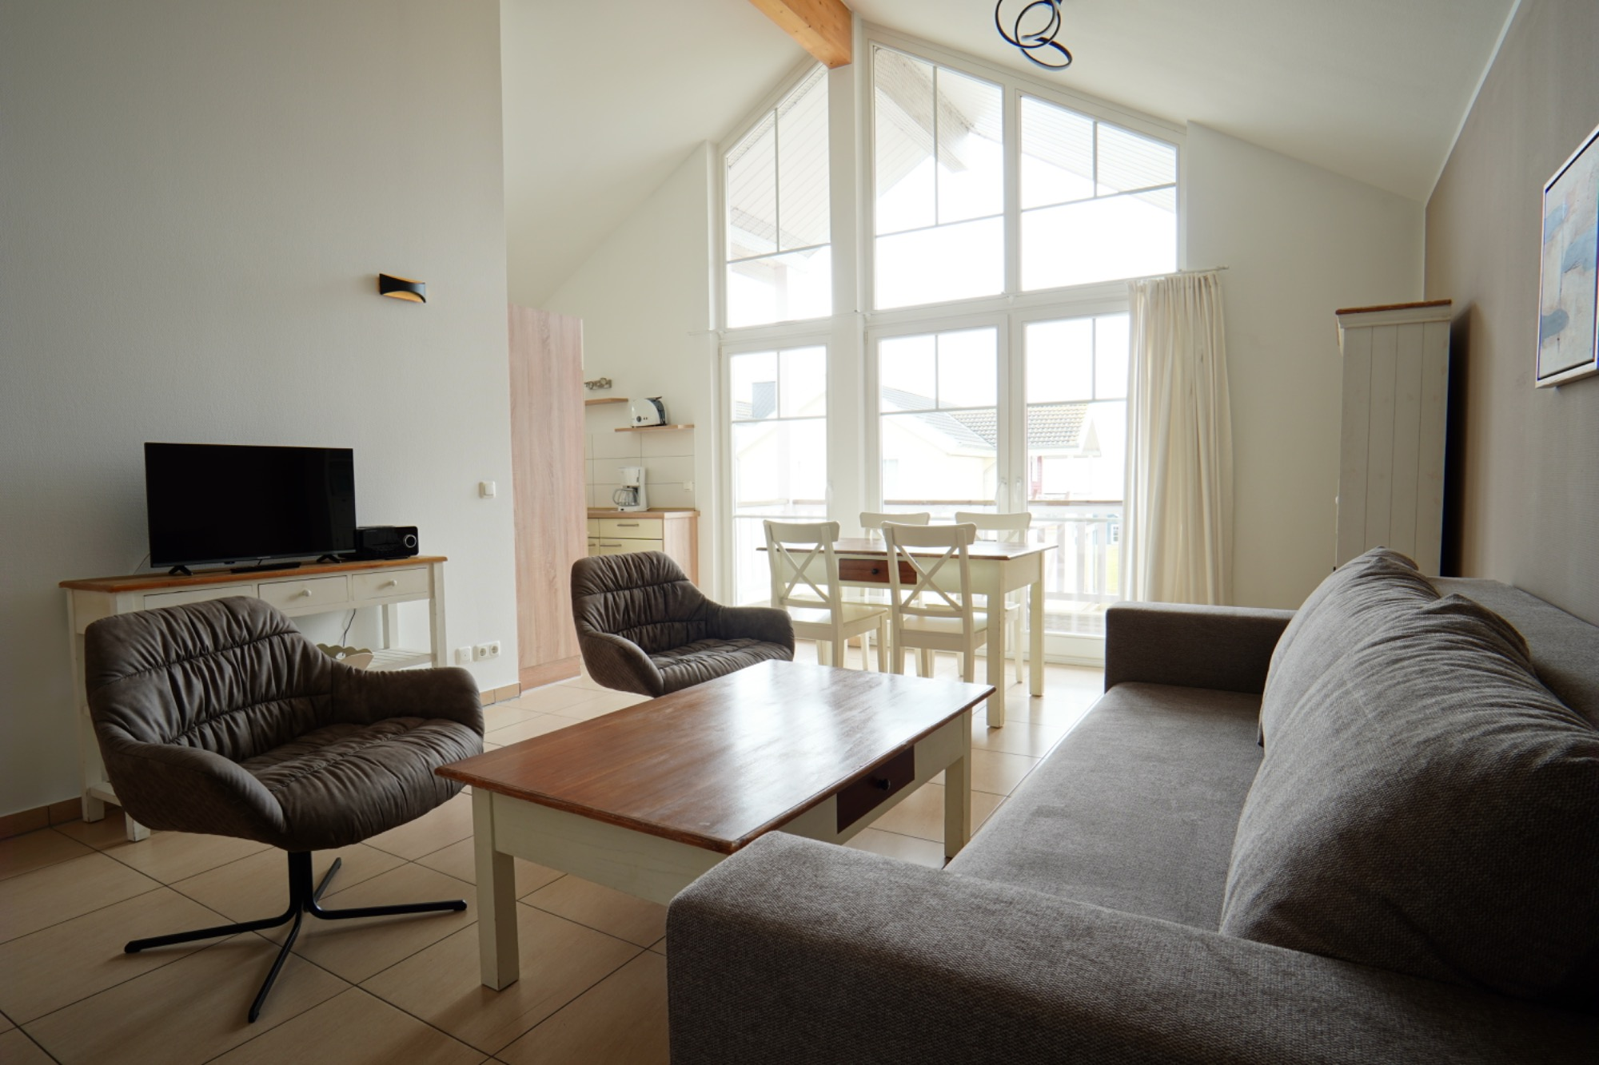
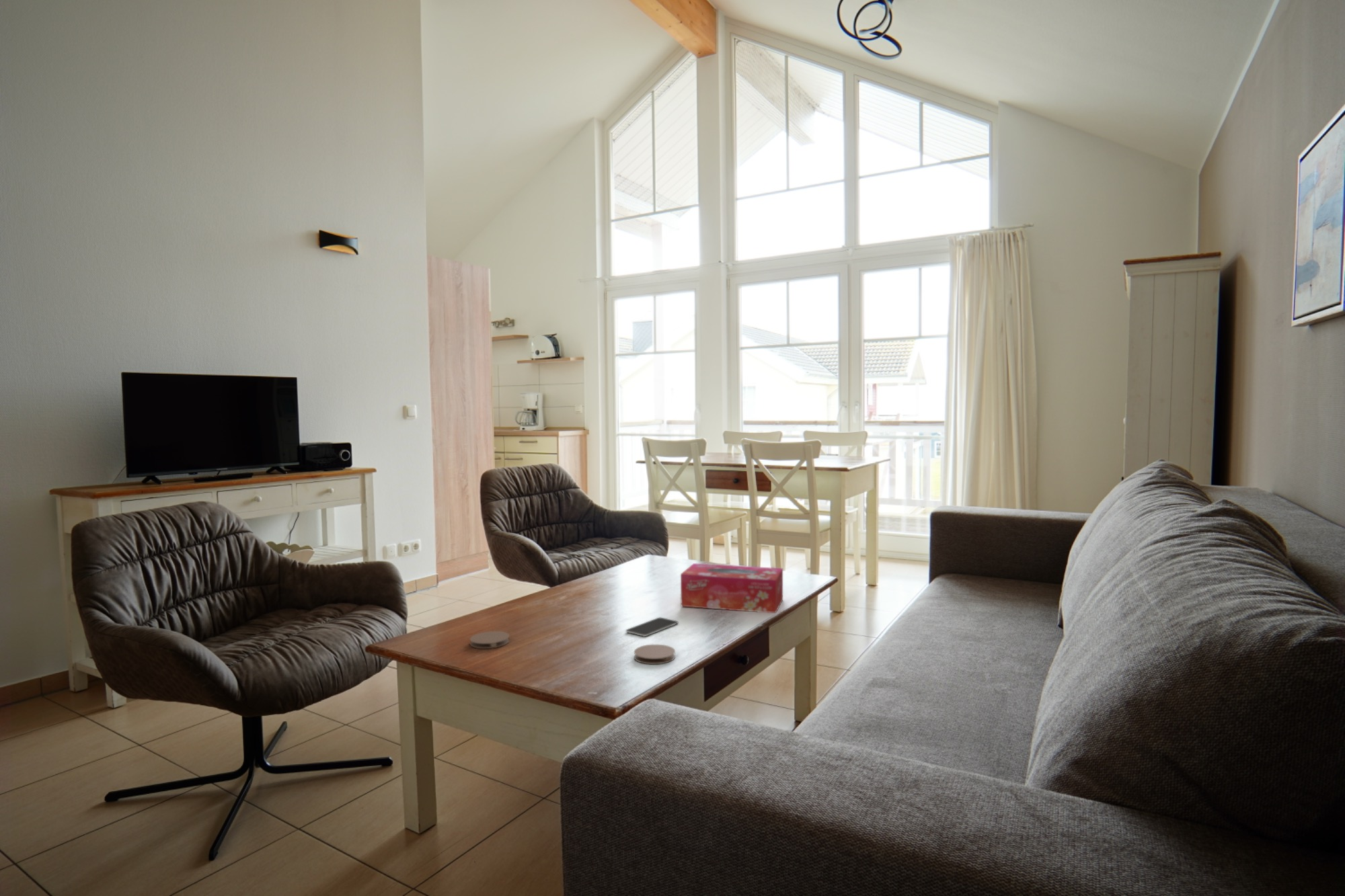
+ coaster [469,630,510,649]
+ coaster [633,644,676,665]
+ smartphone [625,617,679,637]
+ tissue box [680,563,783,614]
